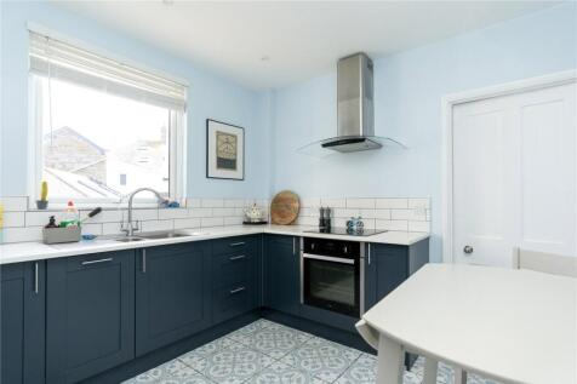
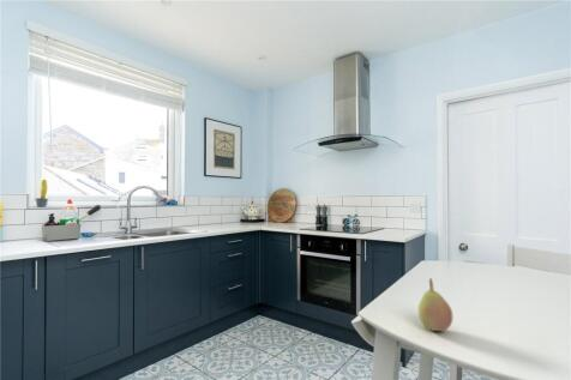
+ fruit [417,277,453,332]
